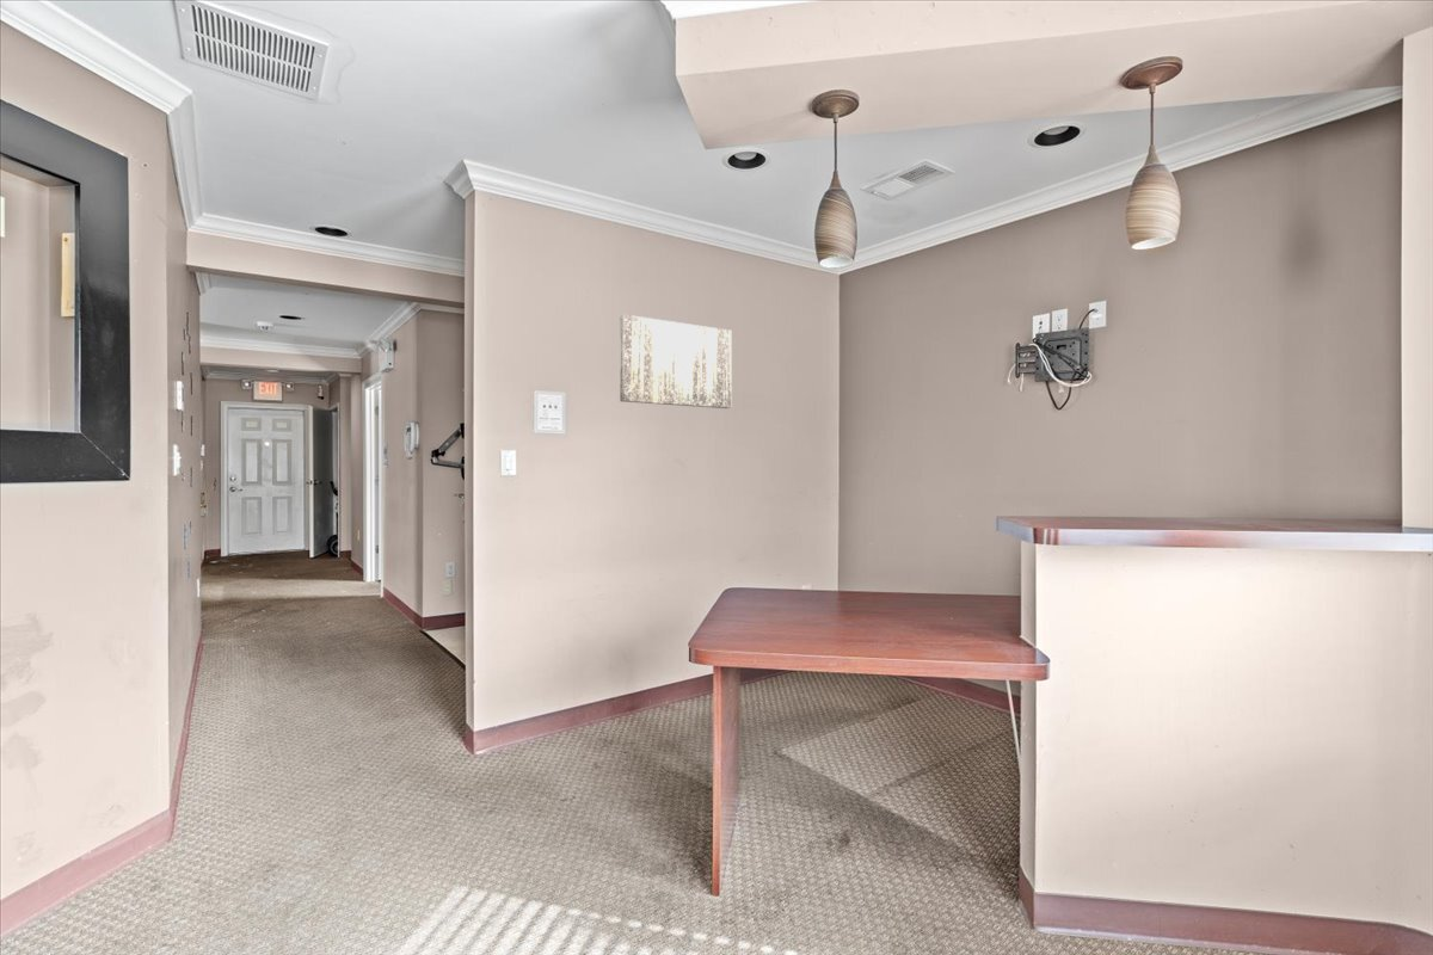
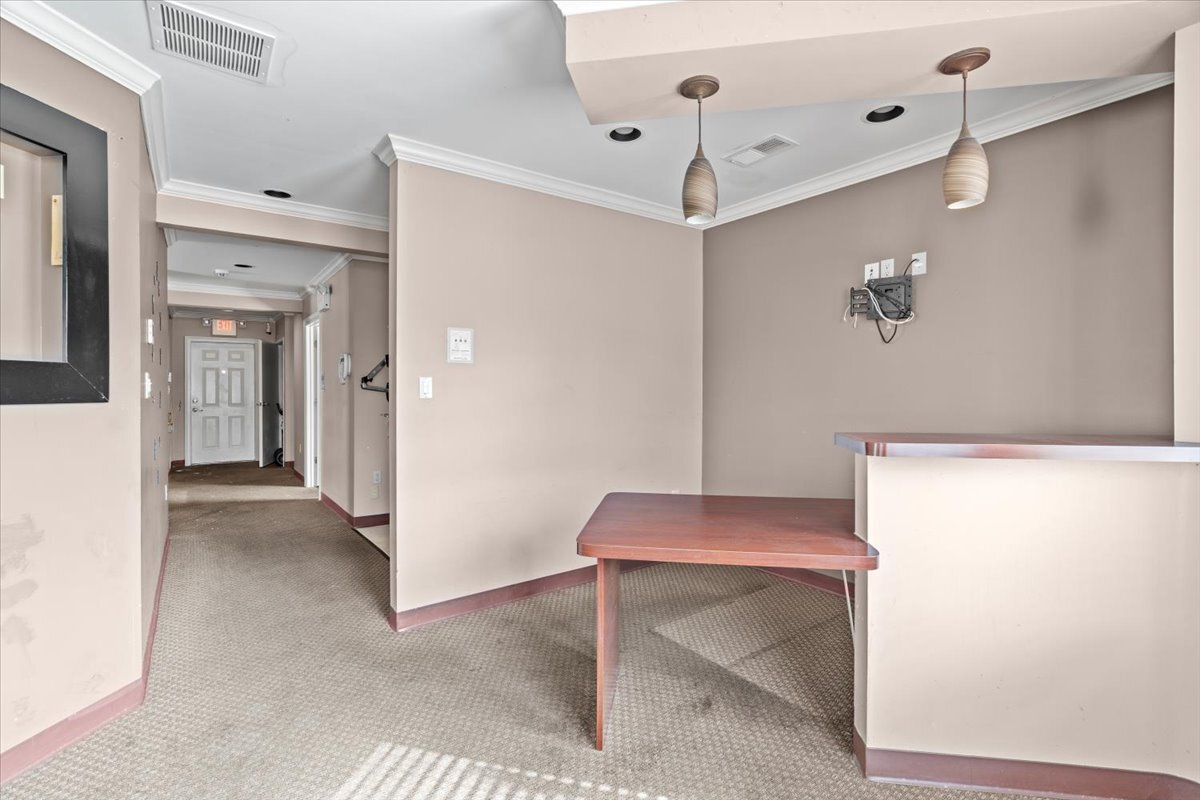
- wall art [619,314,733,409]
